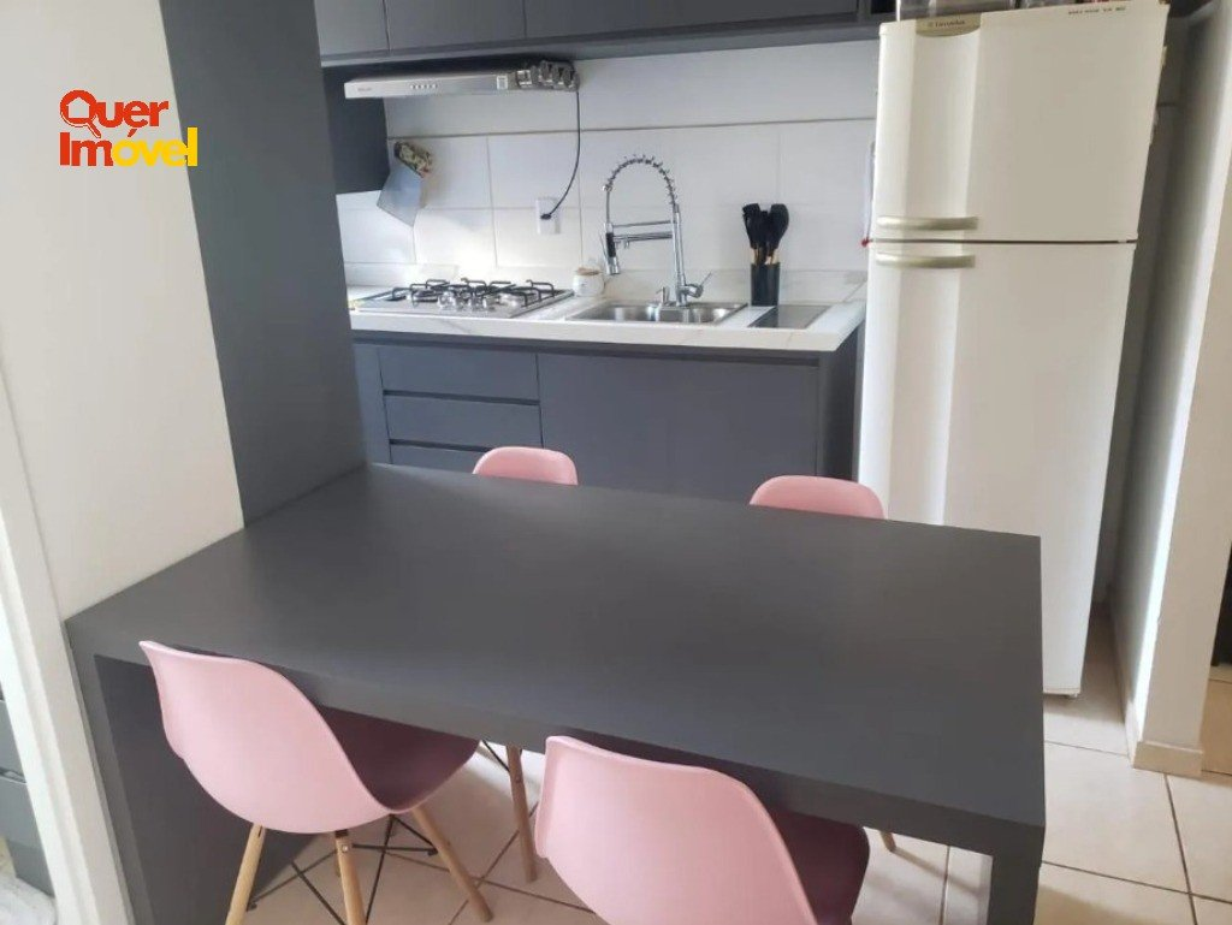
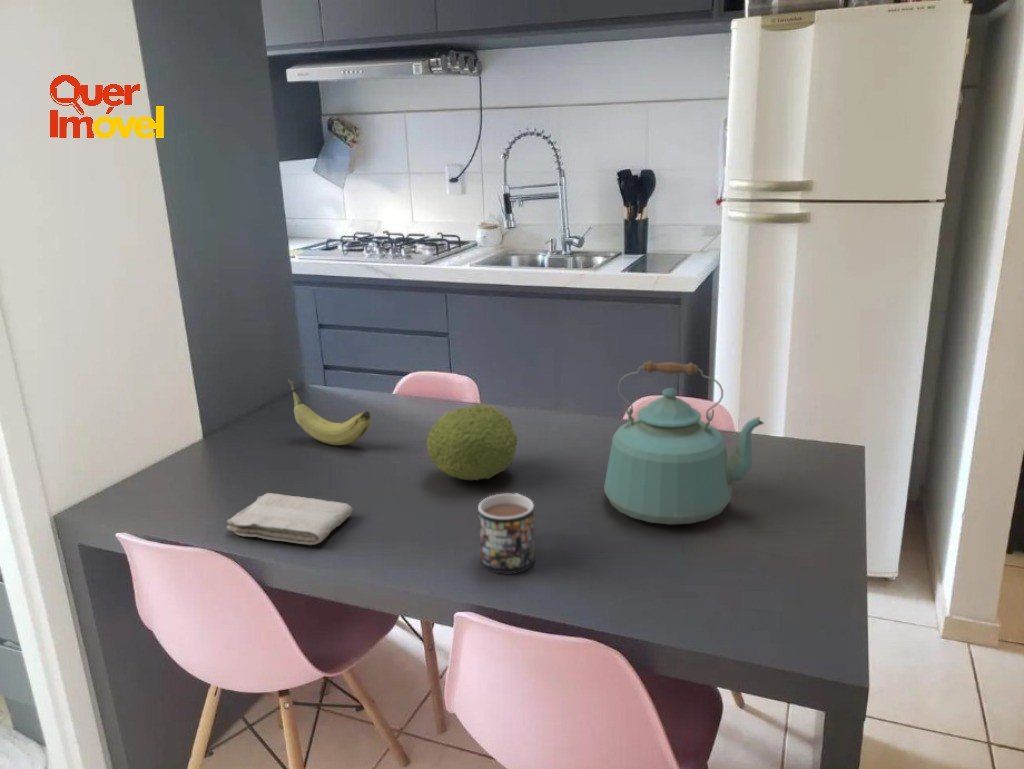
+ washcloth [226,492,354,546]
+ mug [477,493,536,574]
+ fruit [287,378,372,446]
+ fruit [426,403,519,482]
+ kettle [603,360,765,525]
